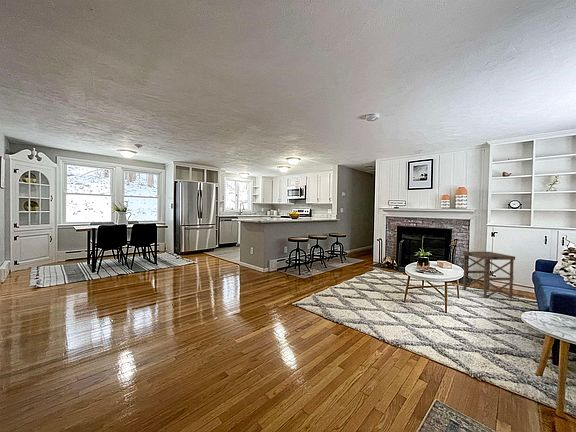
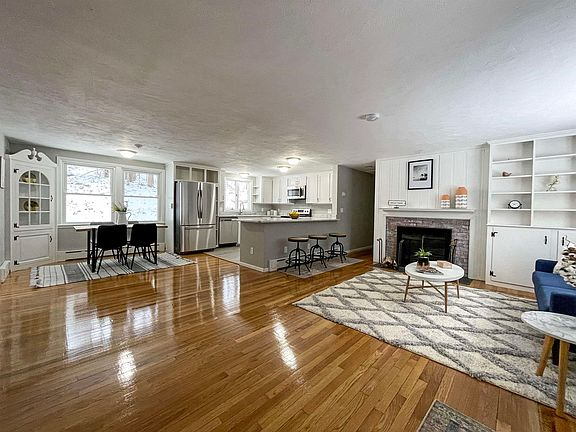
- side table [462,251,516,299]
